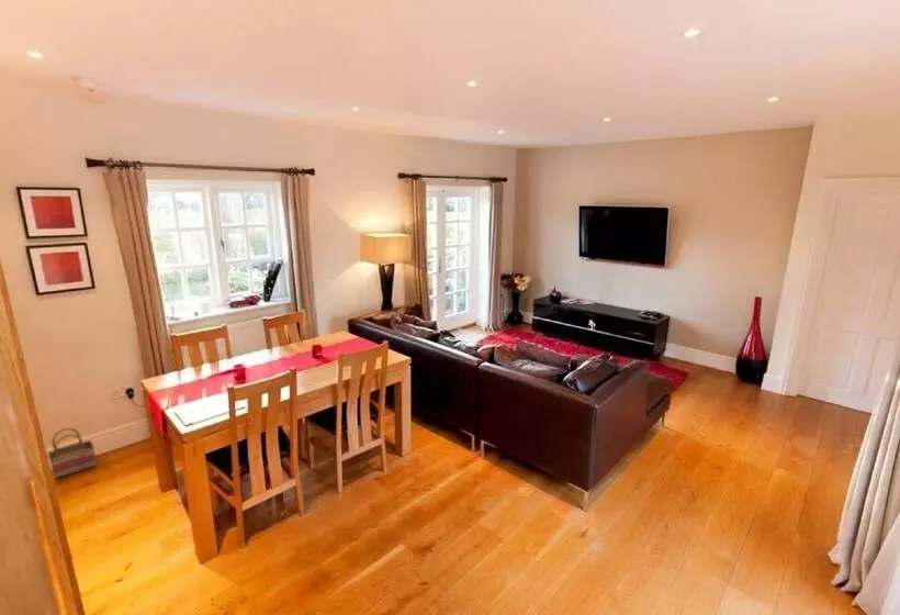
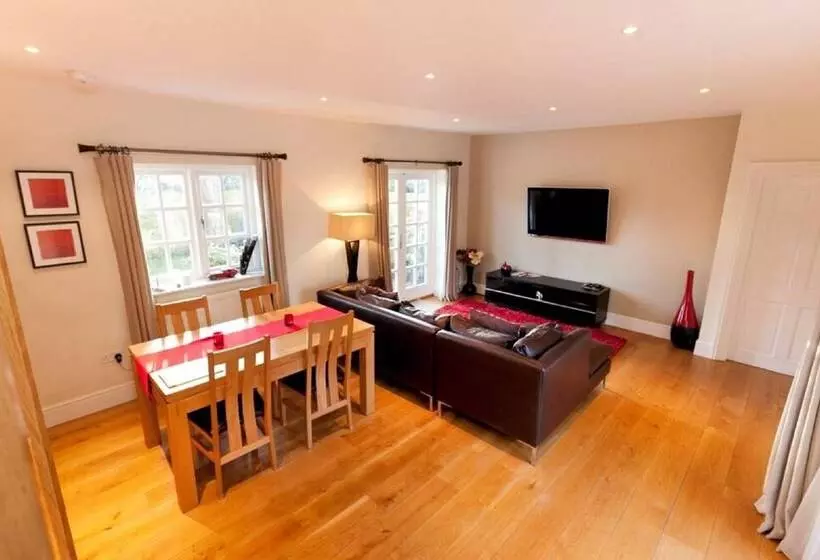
- basket [47,427,98,480]
